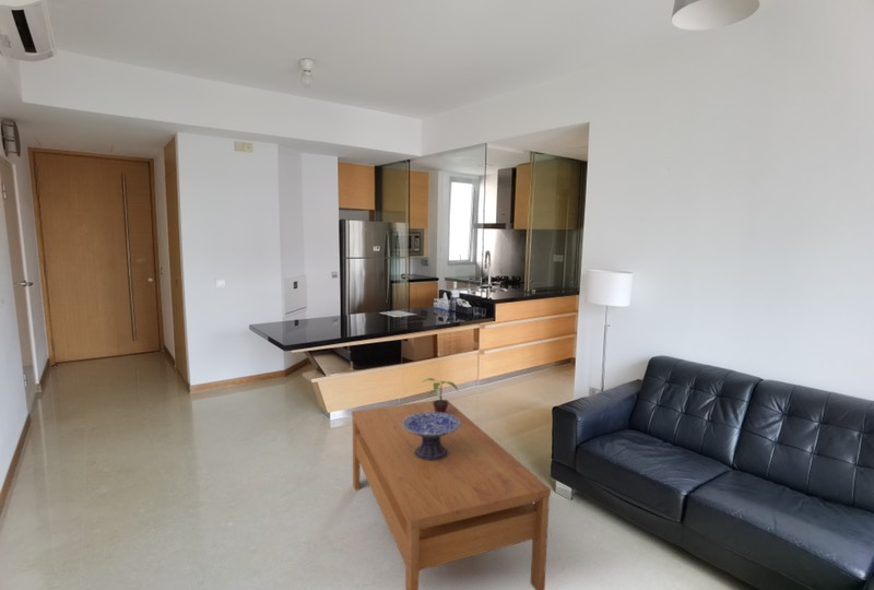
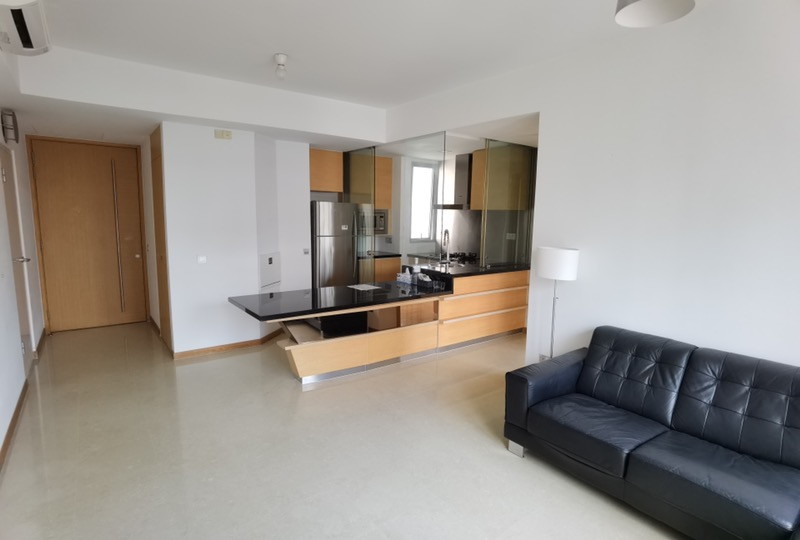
- decorative bowl [402,412,460,460]
- potted plant [421,377,459,413]
- coffee table [351,399,552,590]
